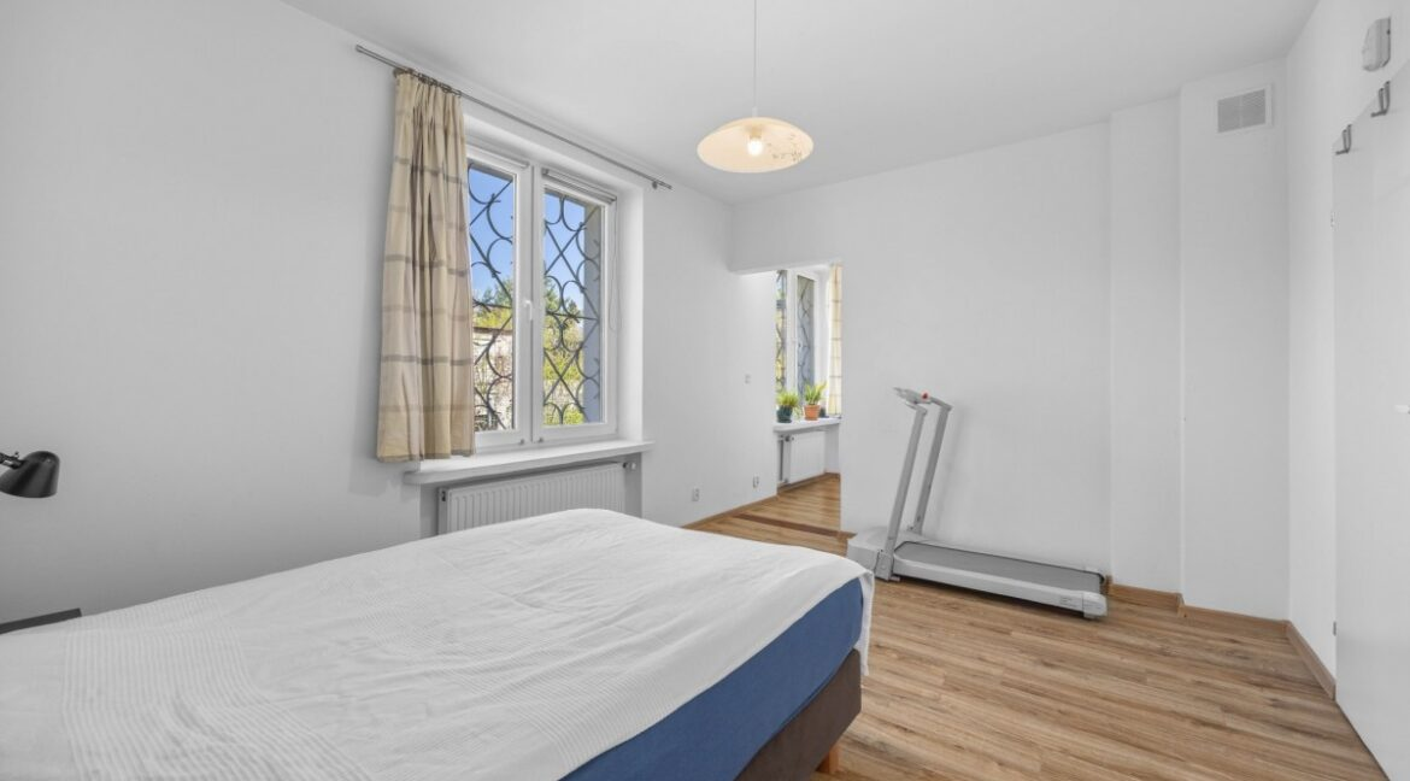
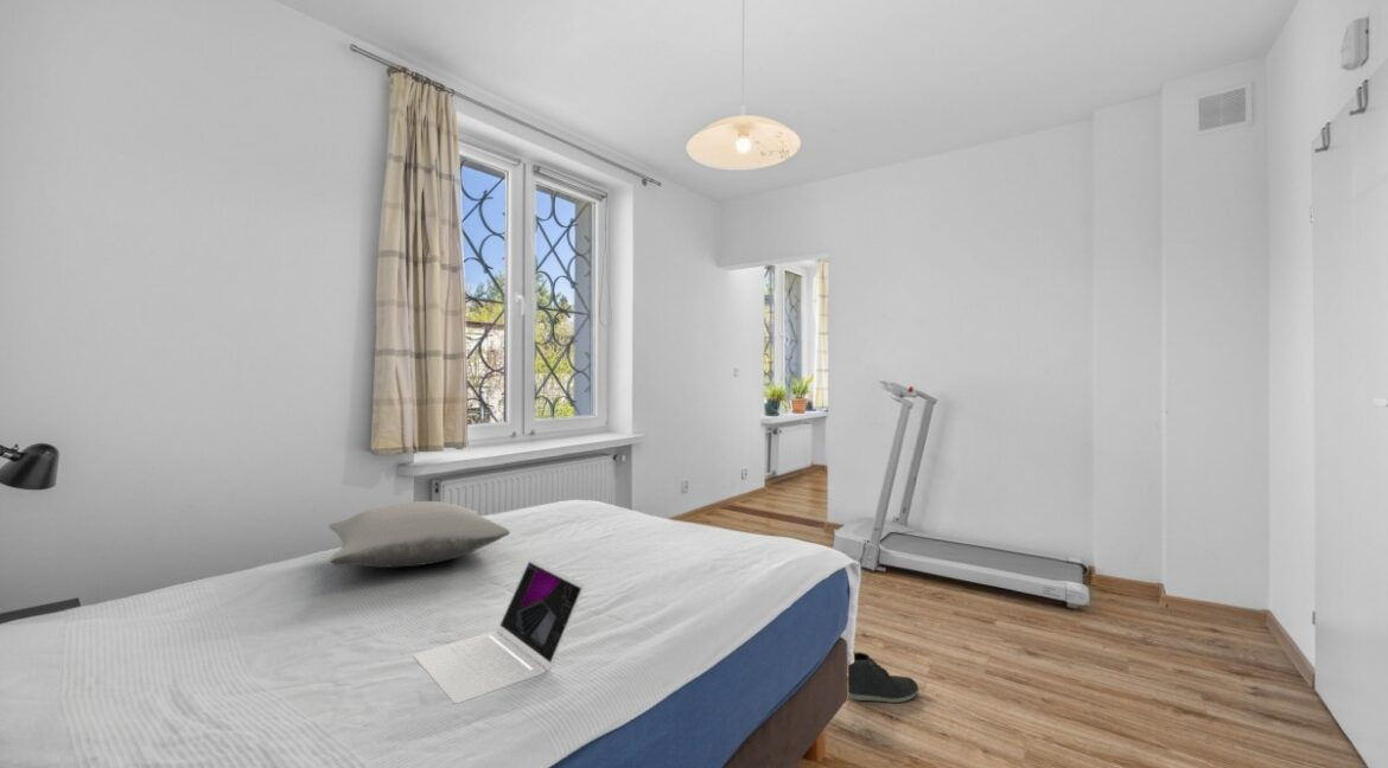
+ laptop [412,557,586,704]
+ pillow [327,500,511,569]
+ sneaker [847,651,919,704]
